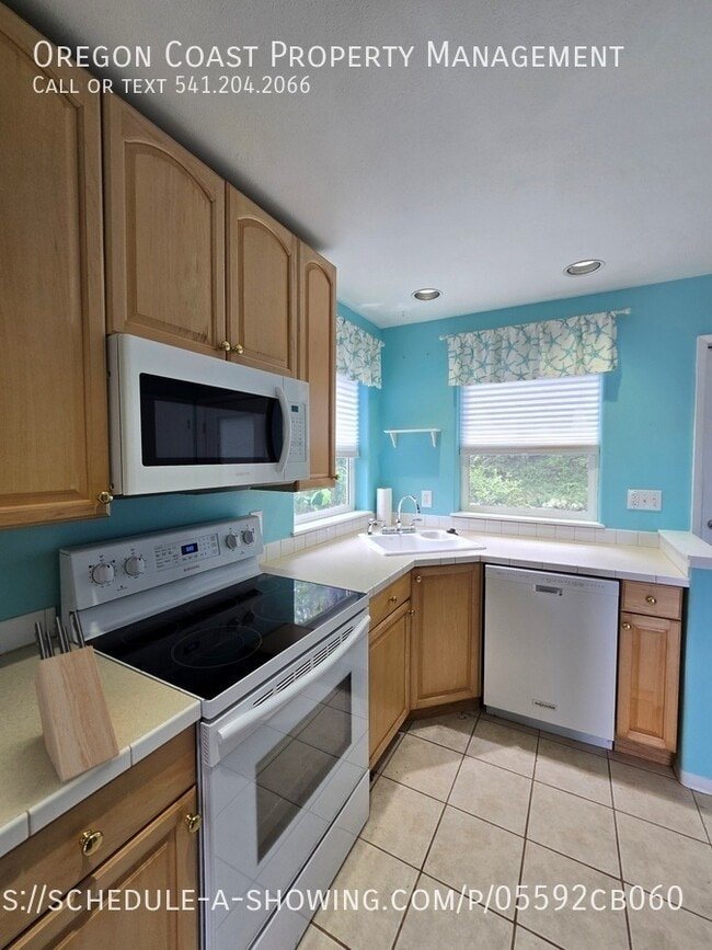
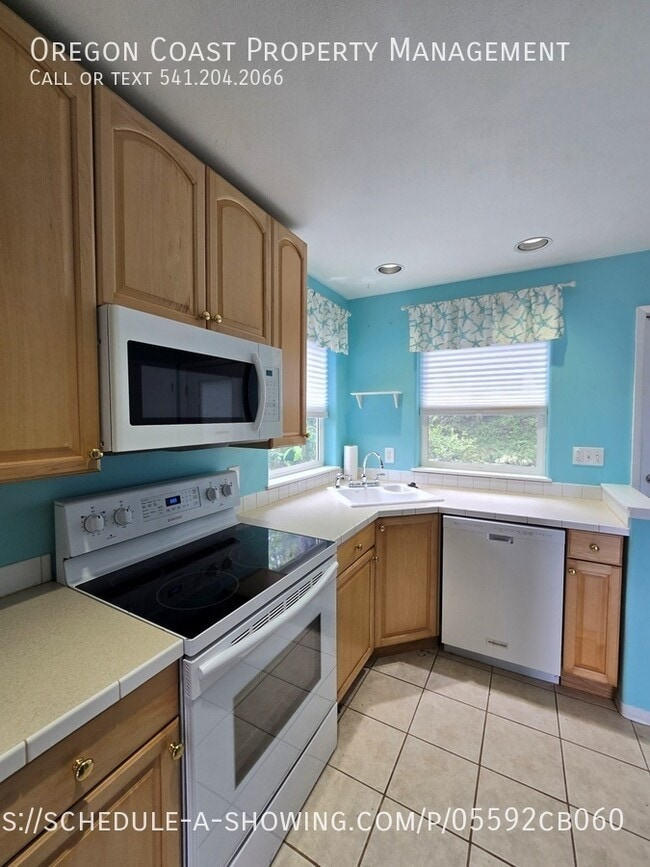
- knife block [33,611,120,783]
